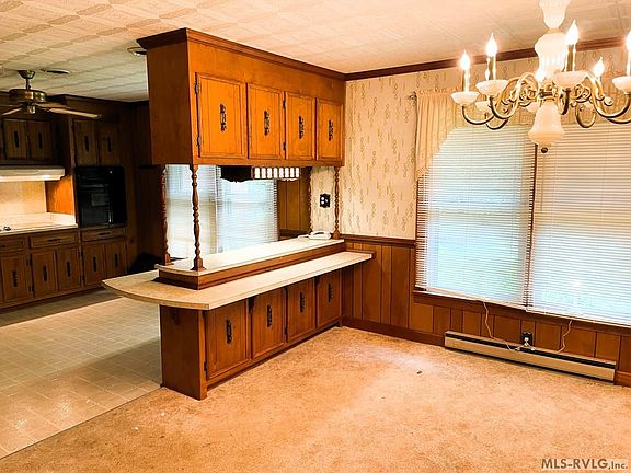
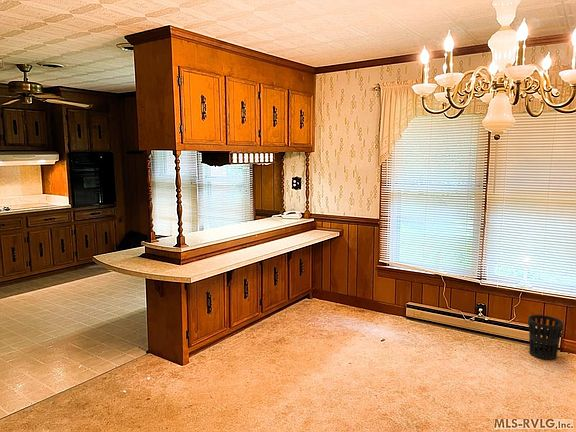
+ wastebasket [527,314,565,361]
